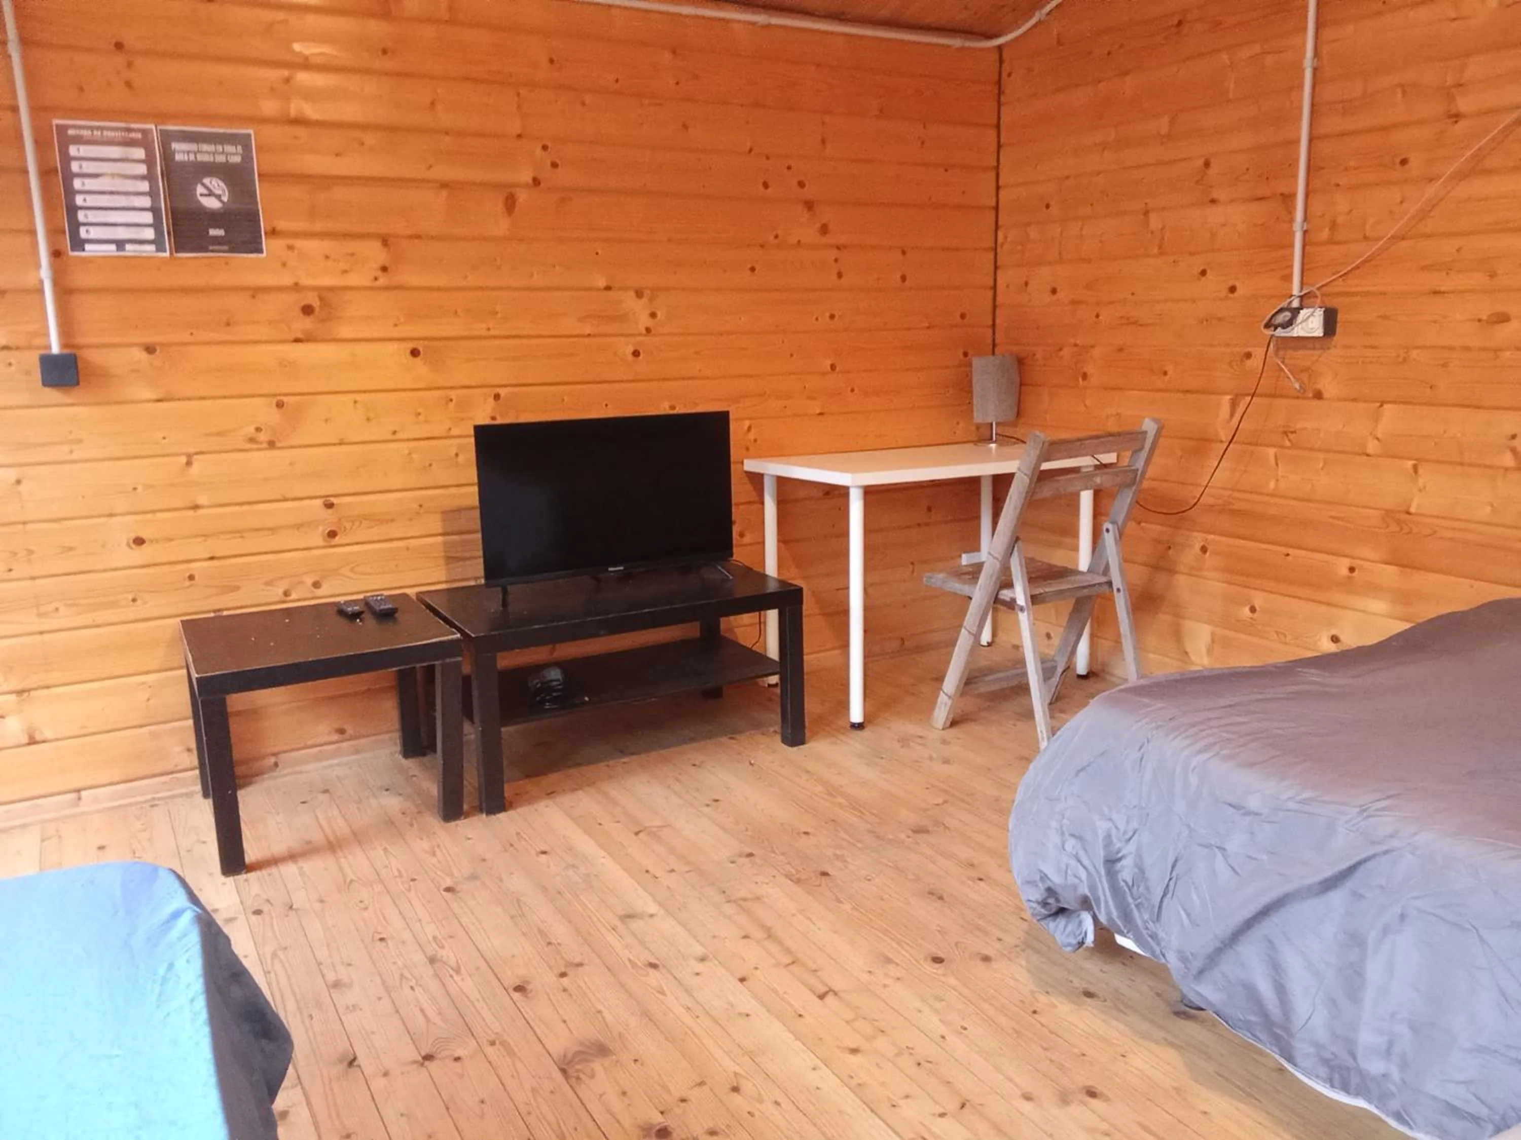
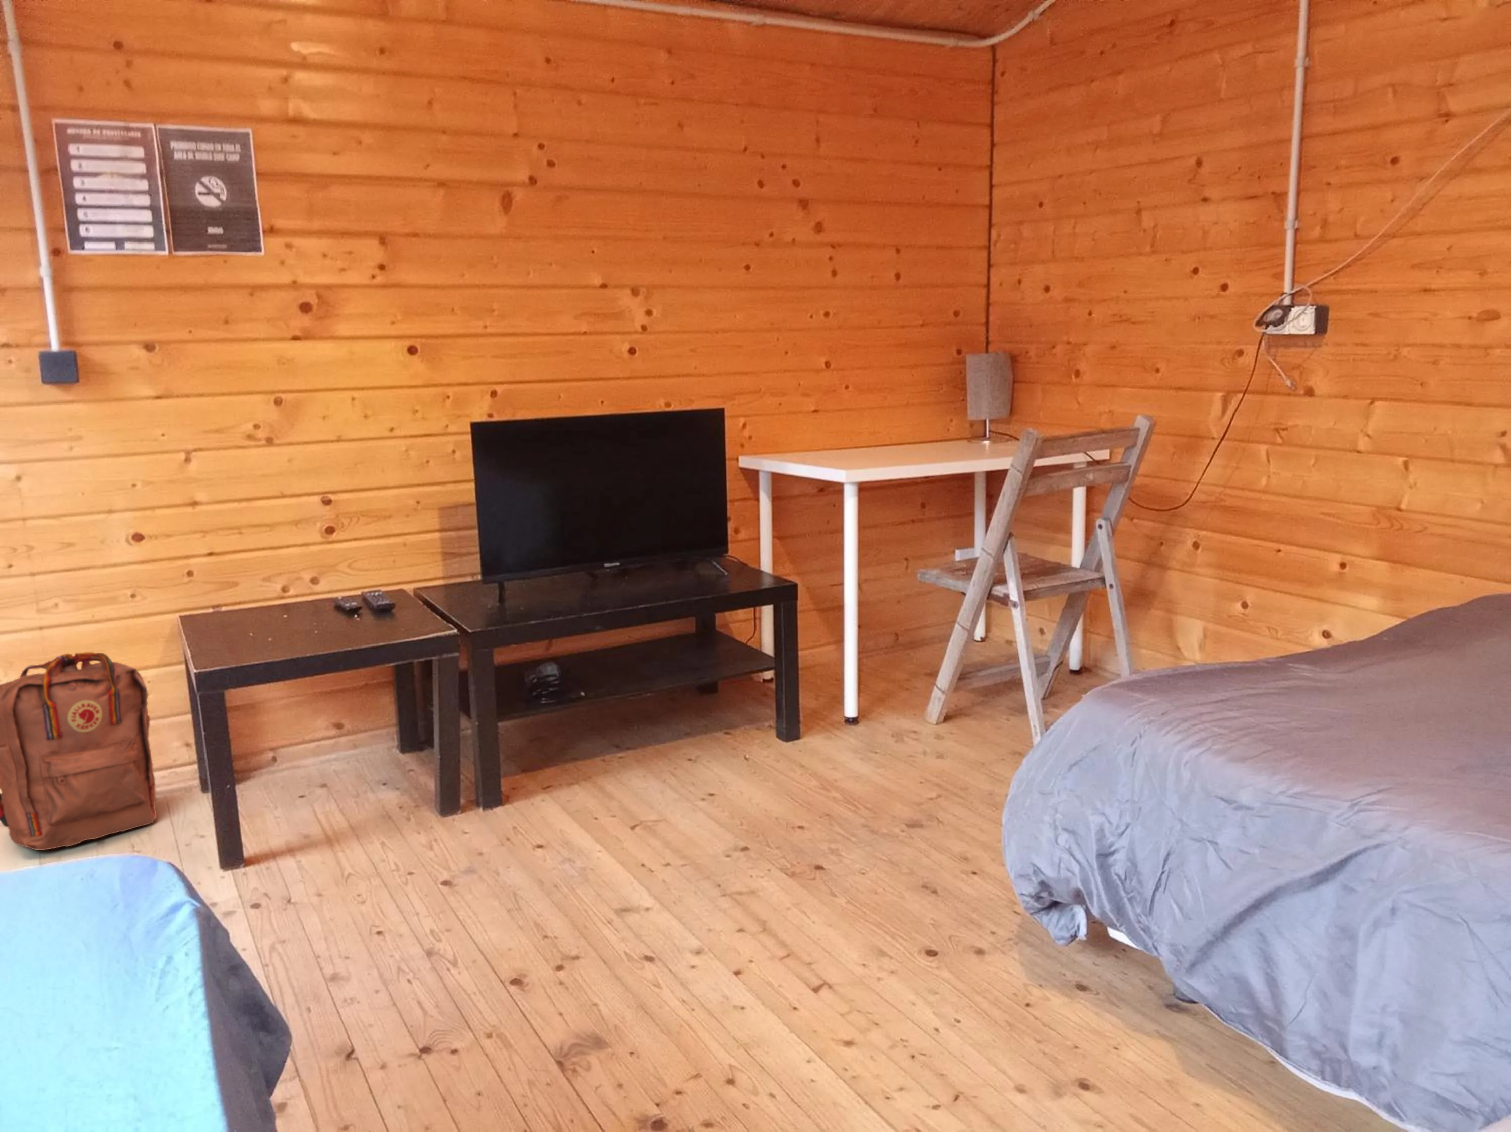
+ backpack [0,652,157,850]
